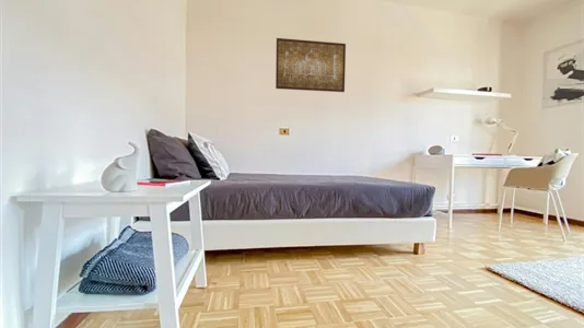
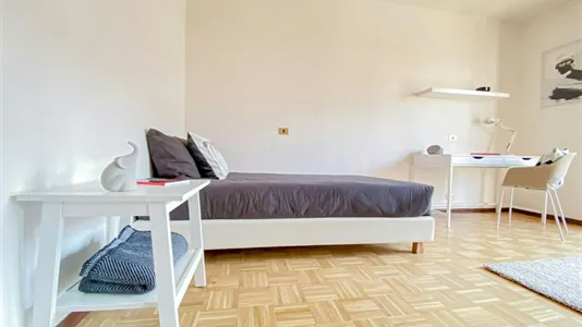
- wall art [275,37,347,93]
